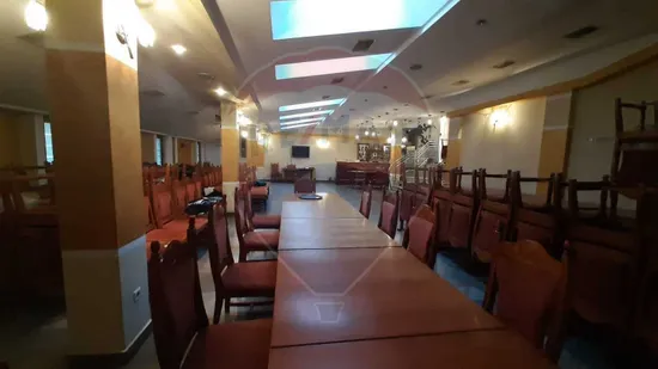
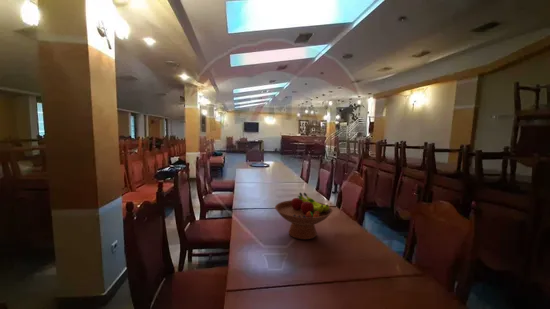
+ fruit bowl [274,191,333,241]
